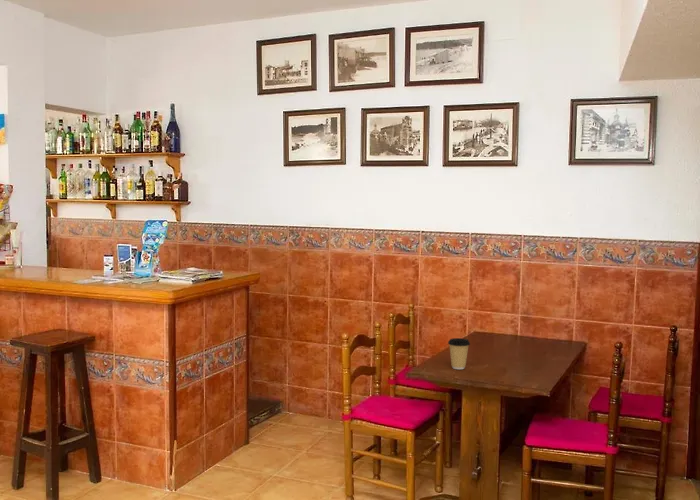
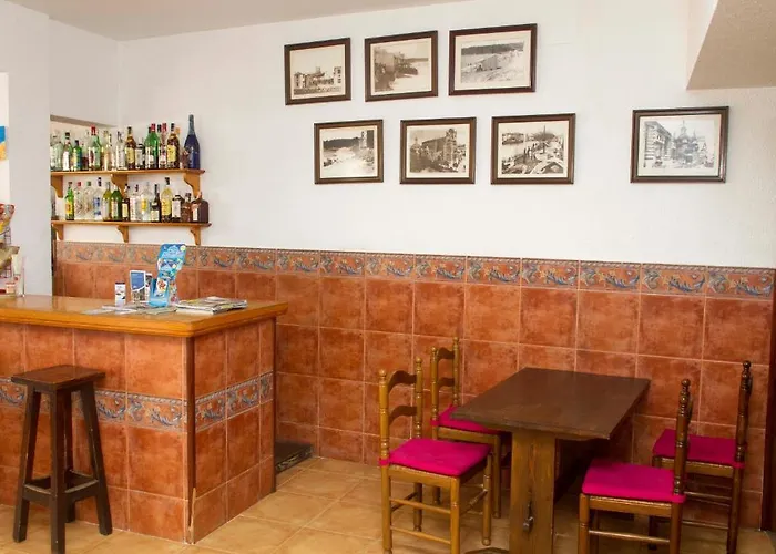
- coffee cup [447,337,471,370]
